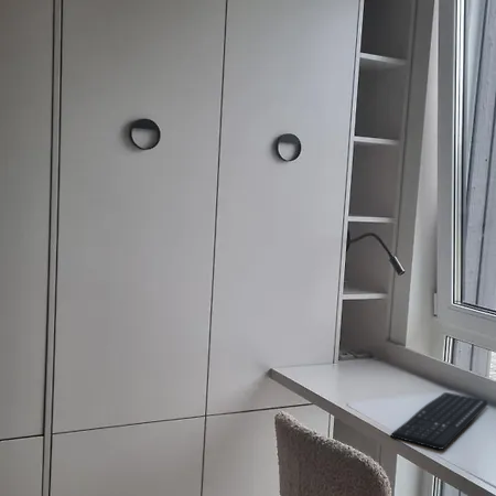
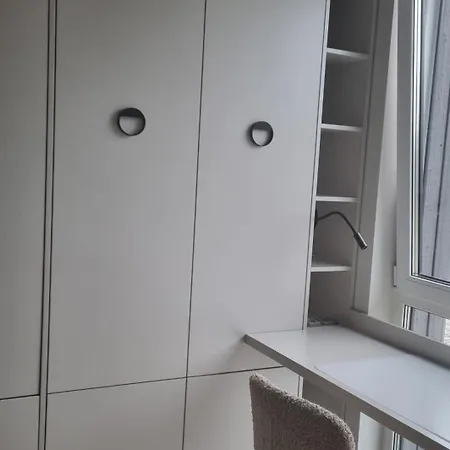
- keyboard [389,391,489,451]
